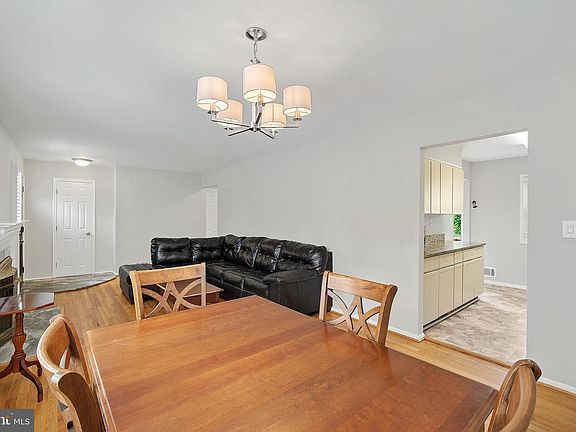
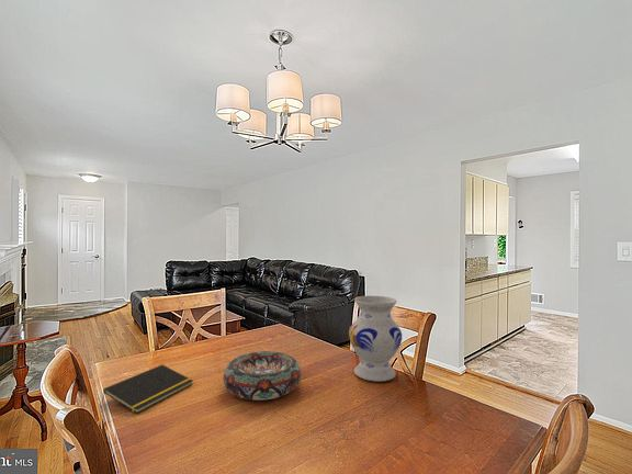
+ vase [348,295,403,383]
+ notepad [101,364,194,415]
+ decorative bowl [223,350,302,402]
